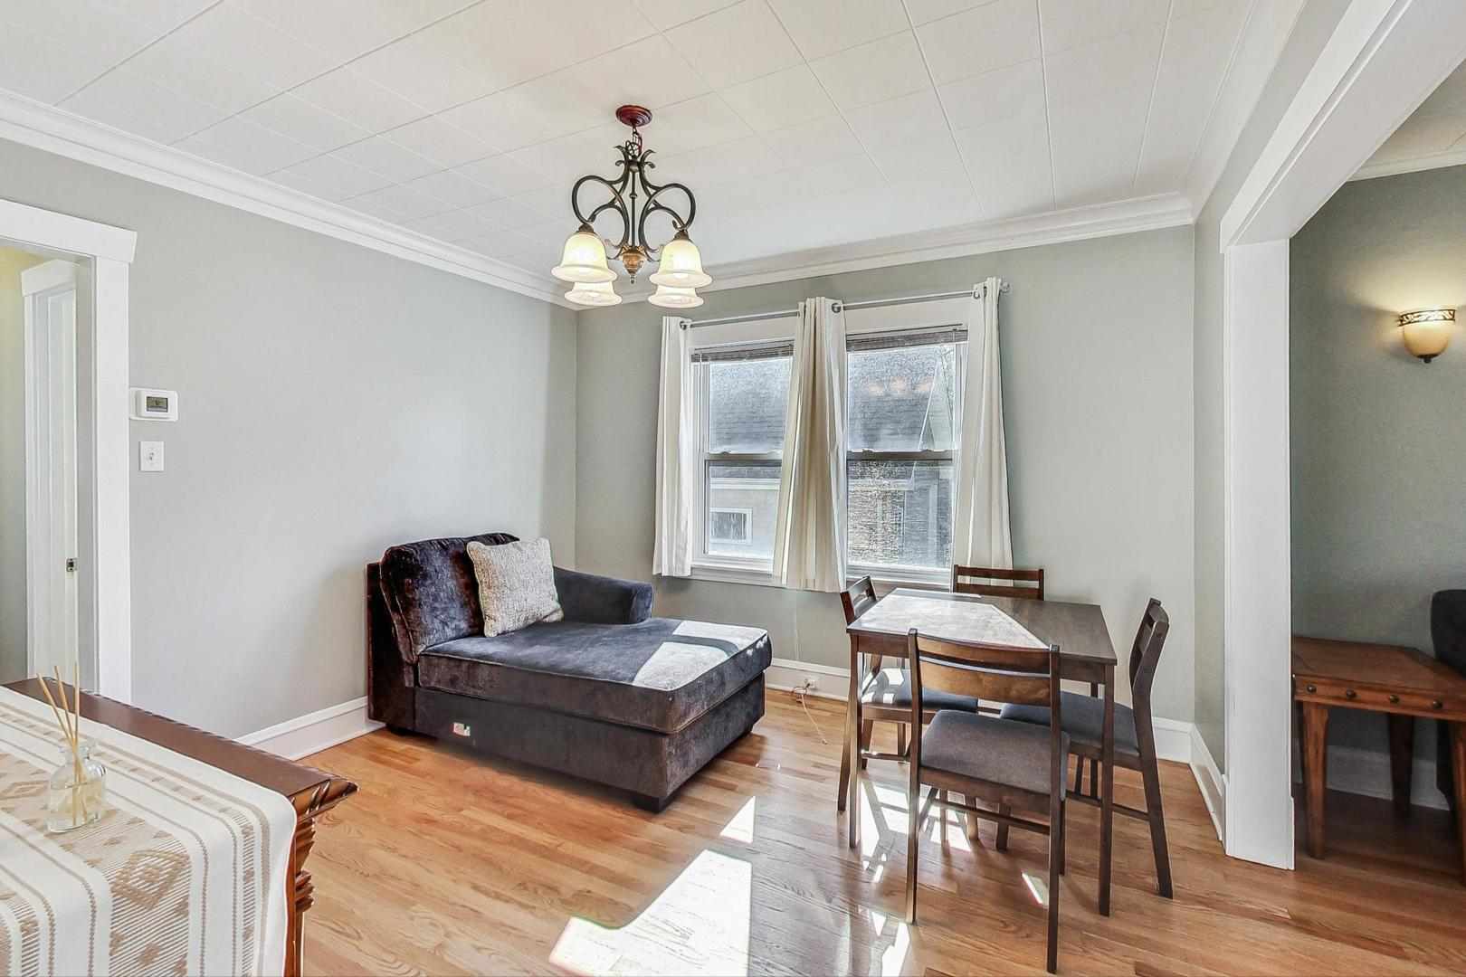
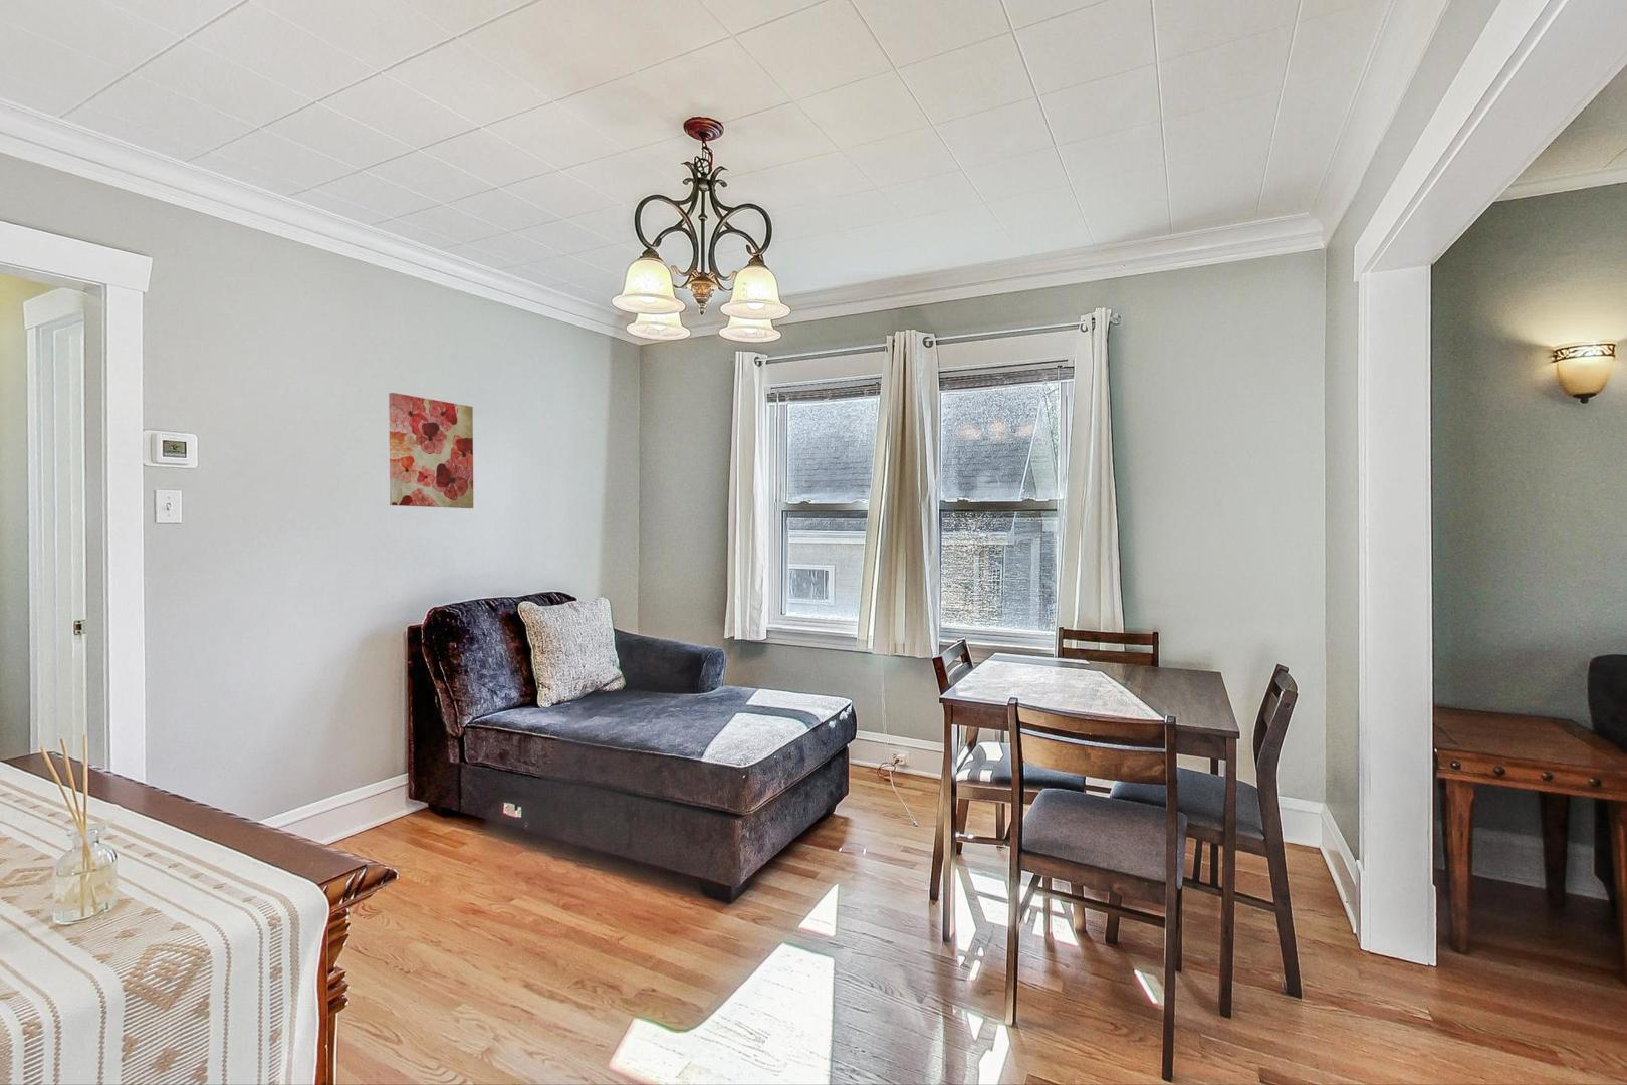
+ wall art [387,392,475,510]
